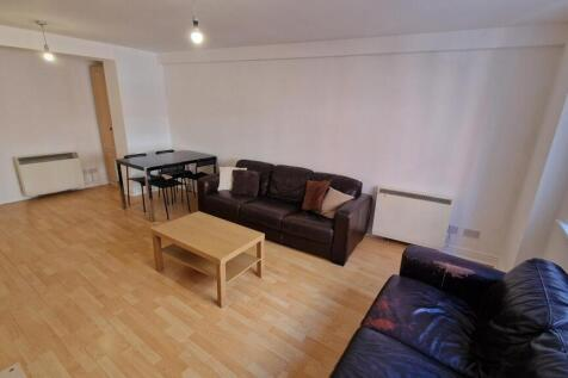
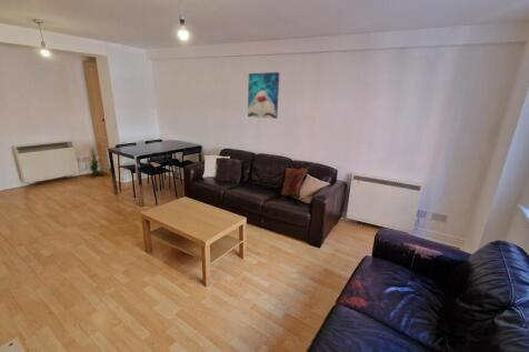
+ wall art [247,71,280,120]
+ indoor plant [83,147,108,178]
